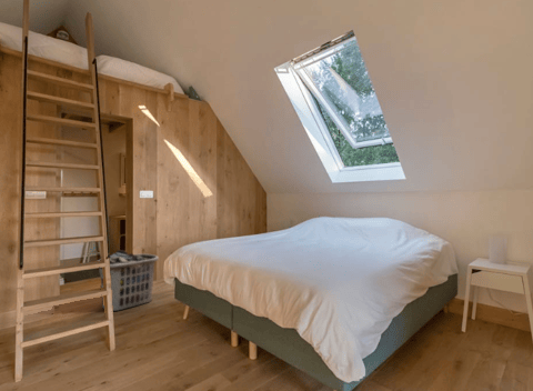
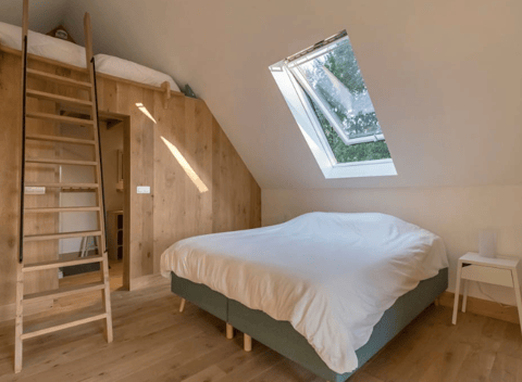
- clothes hamper [97,249,160,312]
